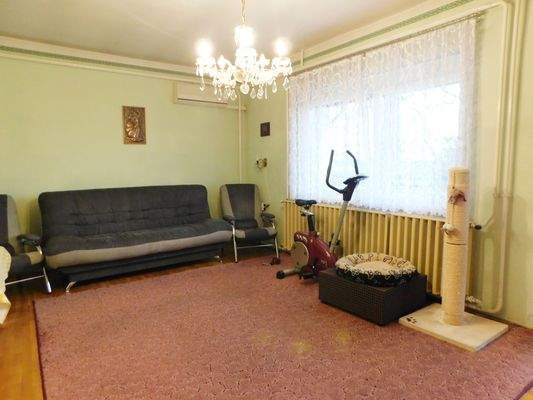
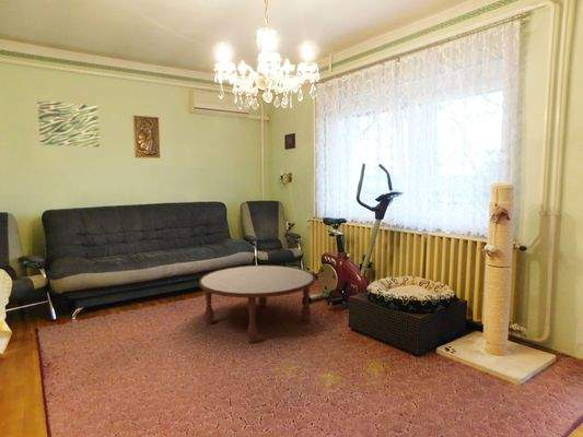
+ wall art [36,99,101,147]
+ coffee table [198,264,316,344]
